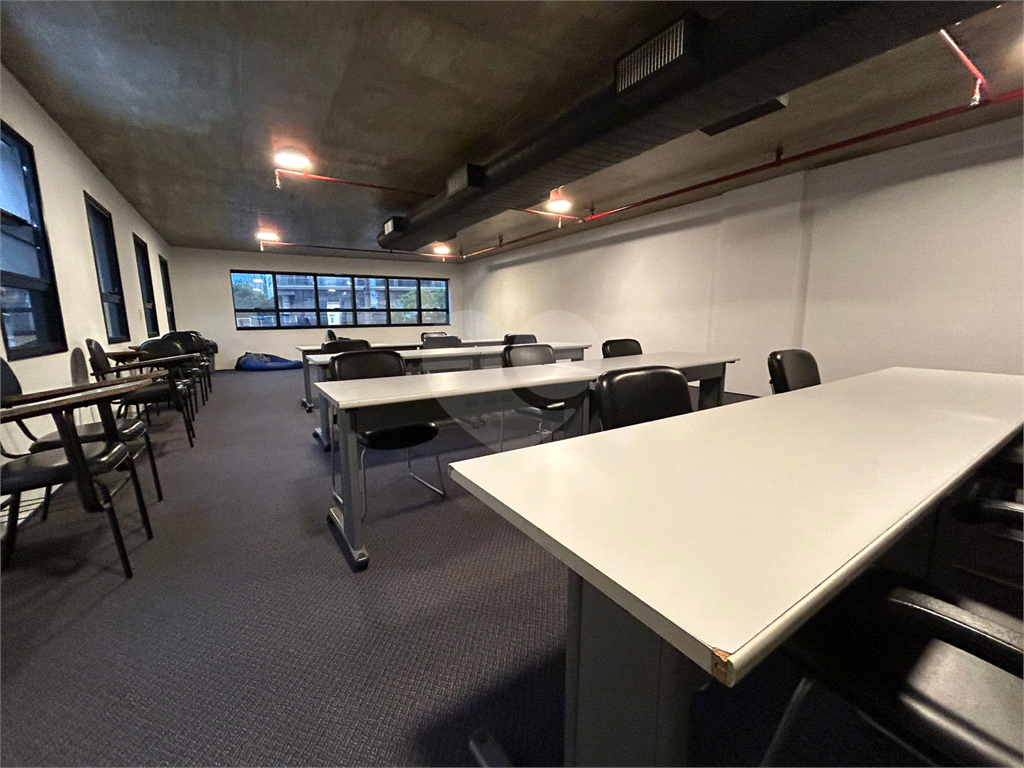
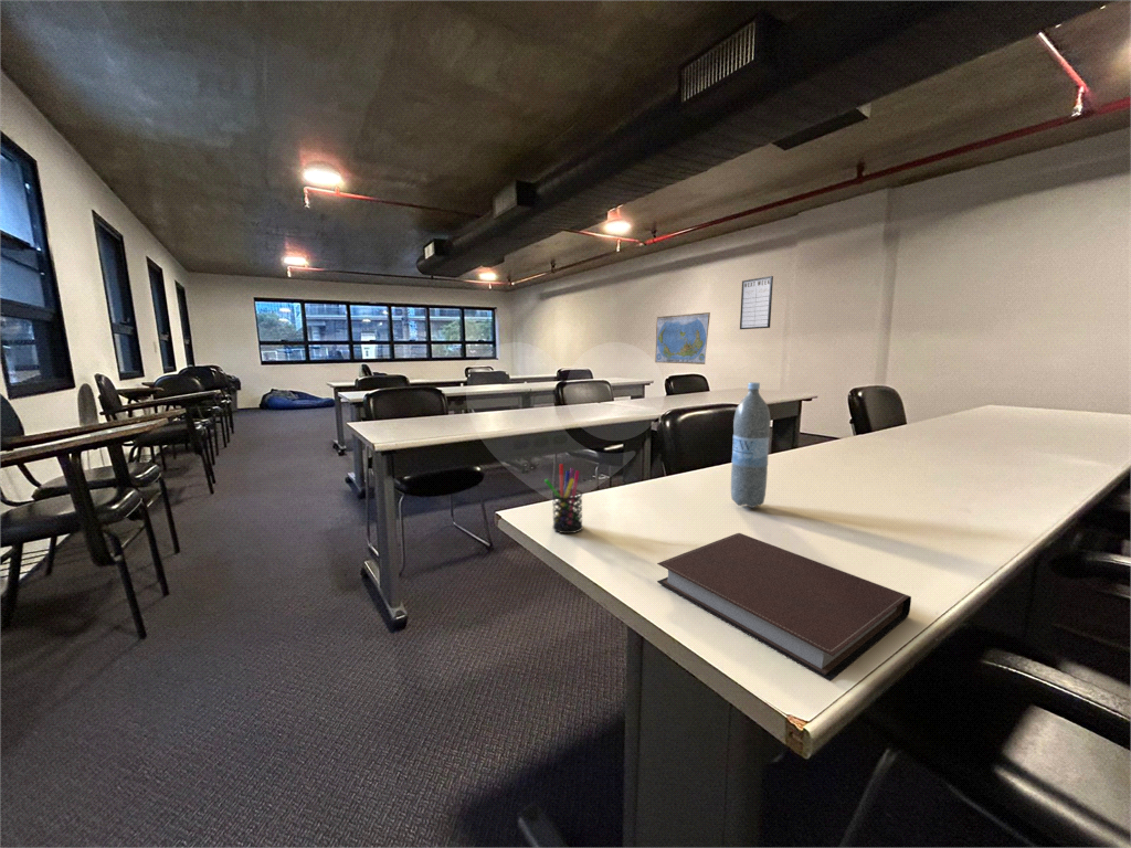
+ writing board [739,275,774,330]
+ world map [654,311,711,365]
+ pen holder [543,463,584,534]
+ water bottle [730,381,772,509]
+ notebook [656,532,912,682]
